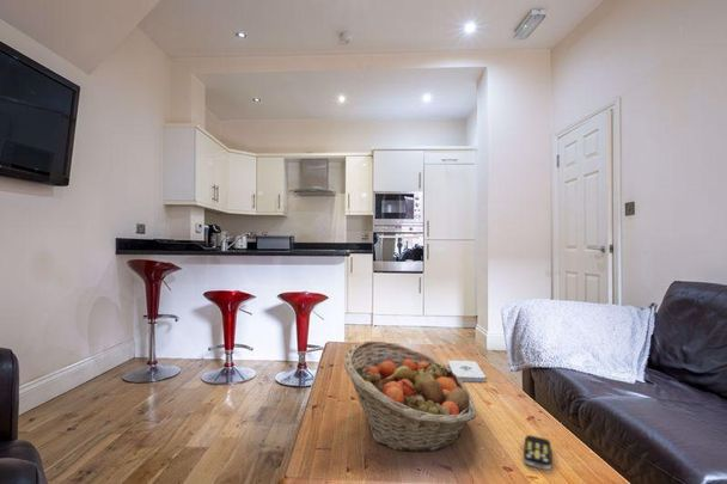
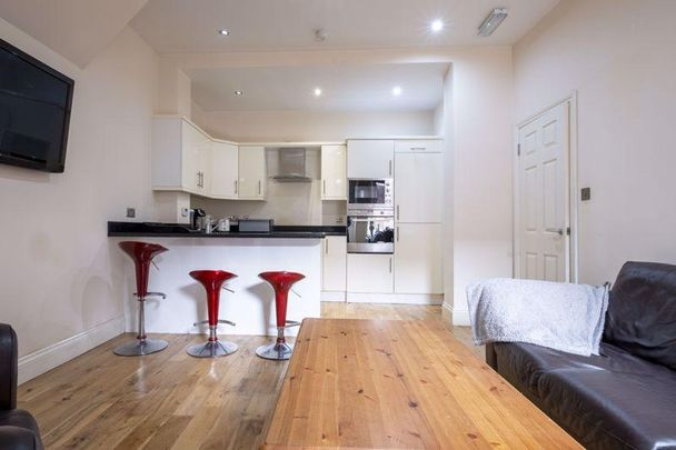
- fruit basket [343,339,477,453]
- notepad [447,360,487,382]
- remote control [523,434,552,471]
